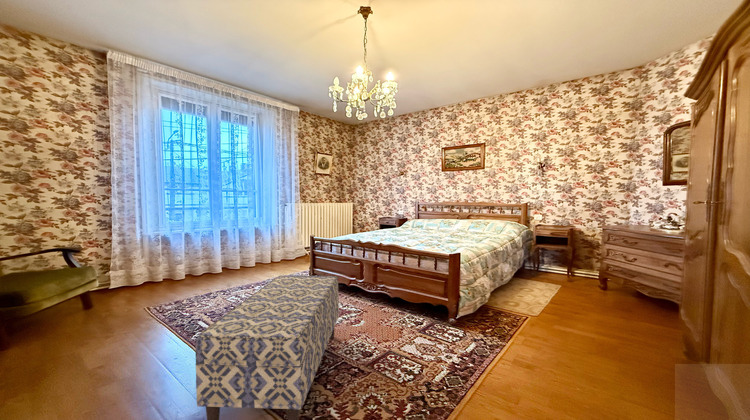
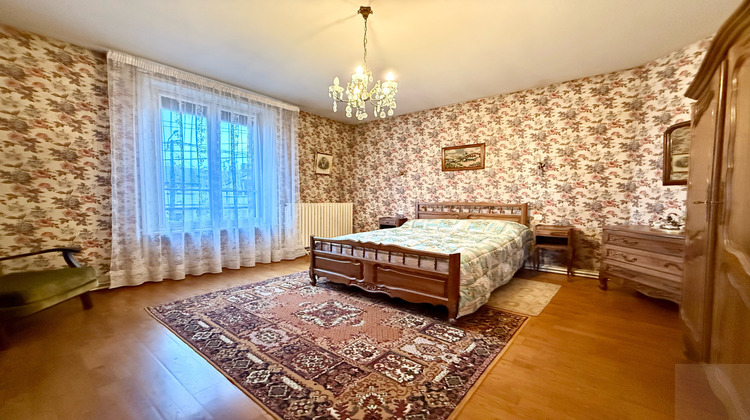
- bench [195,275,340,420]
